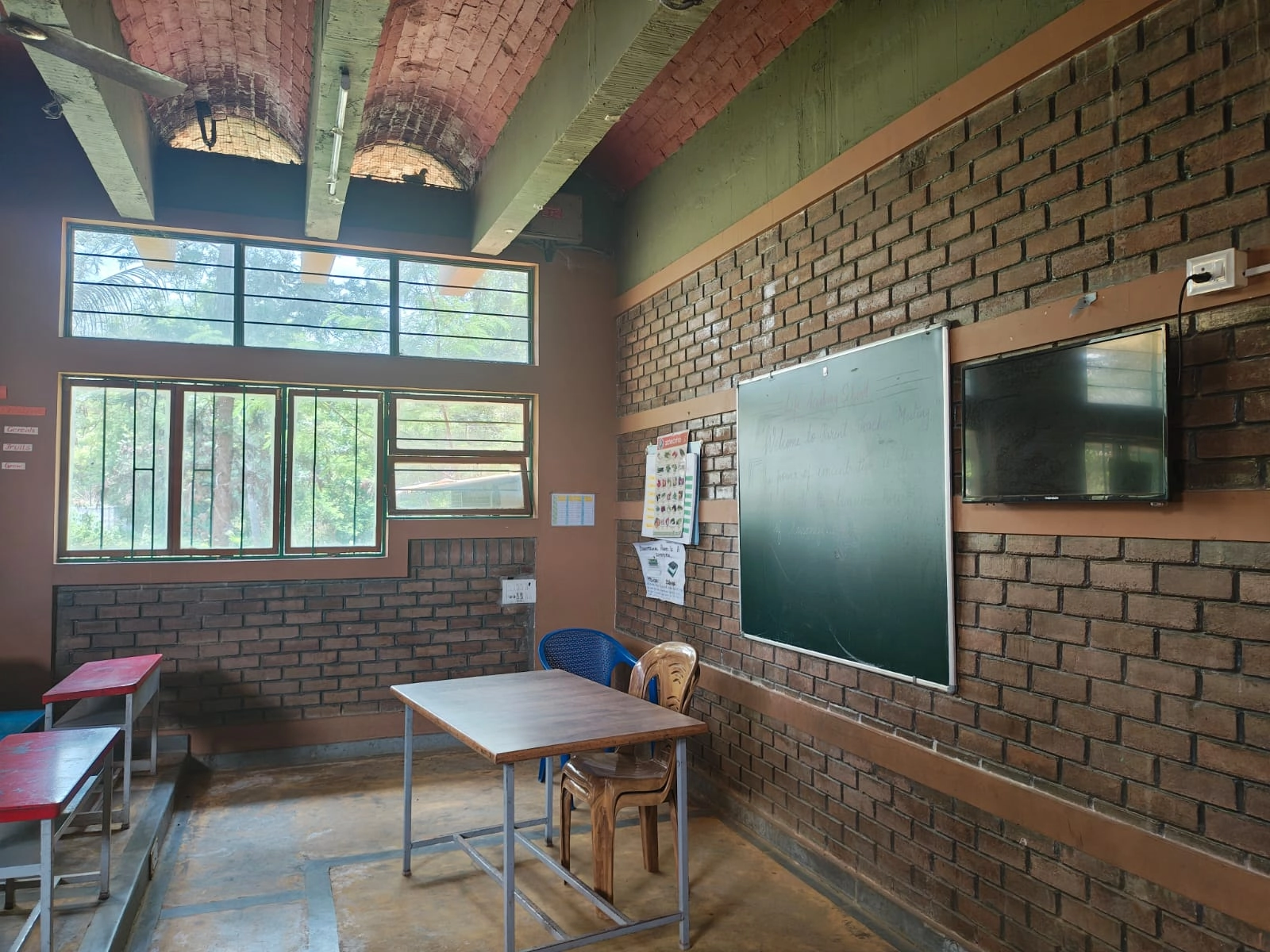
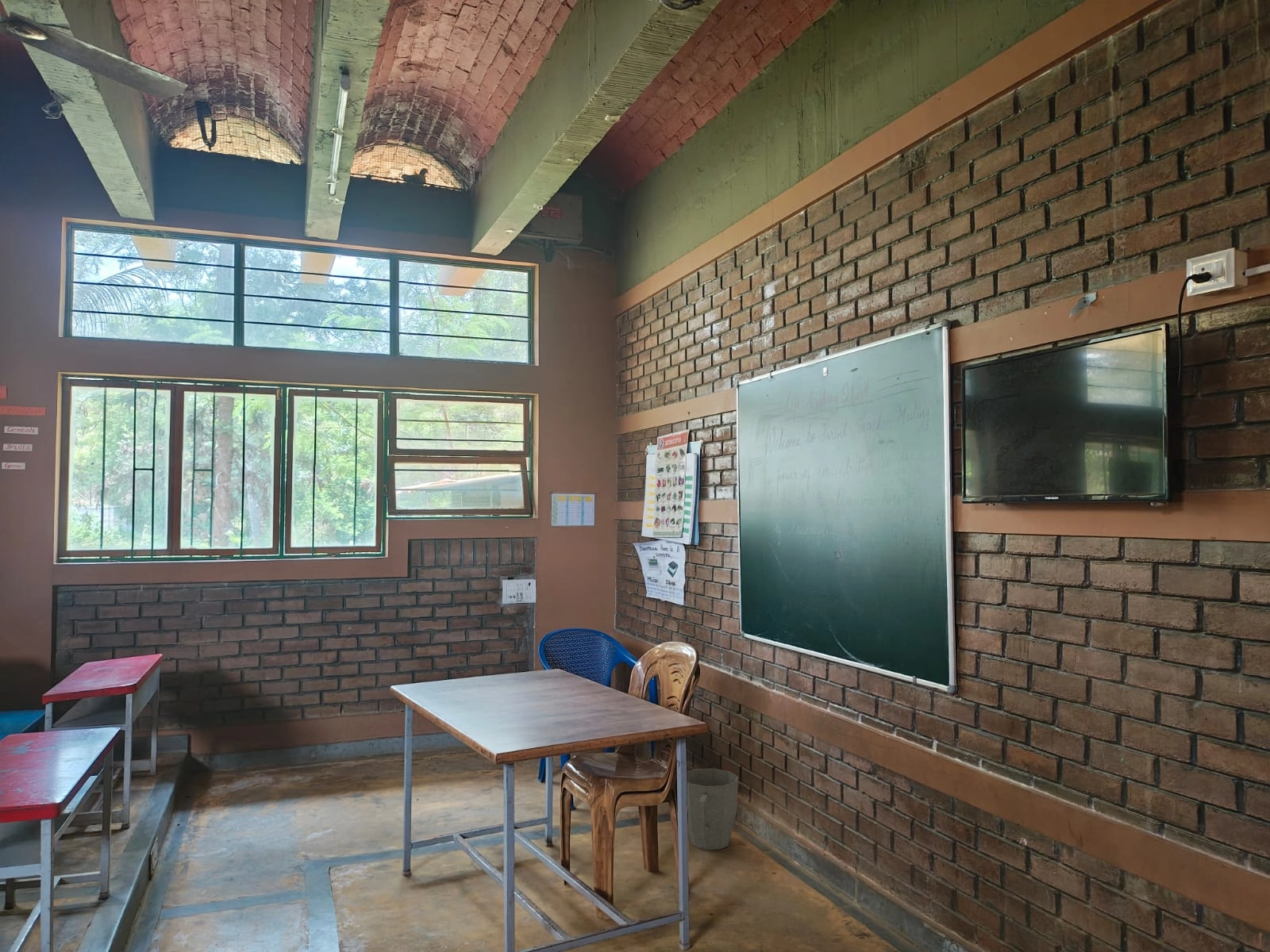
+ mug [687,768,739,850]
